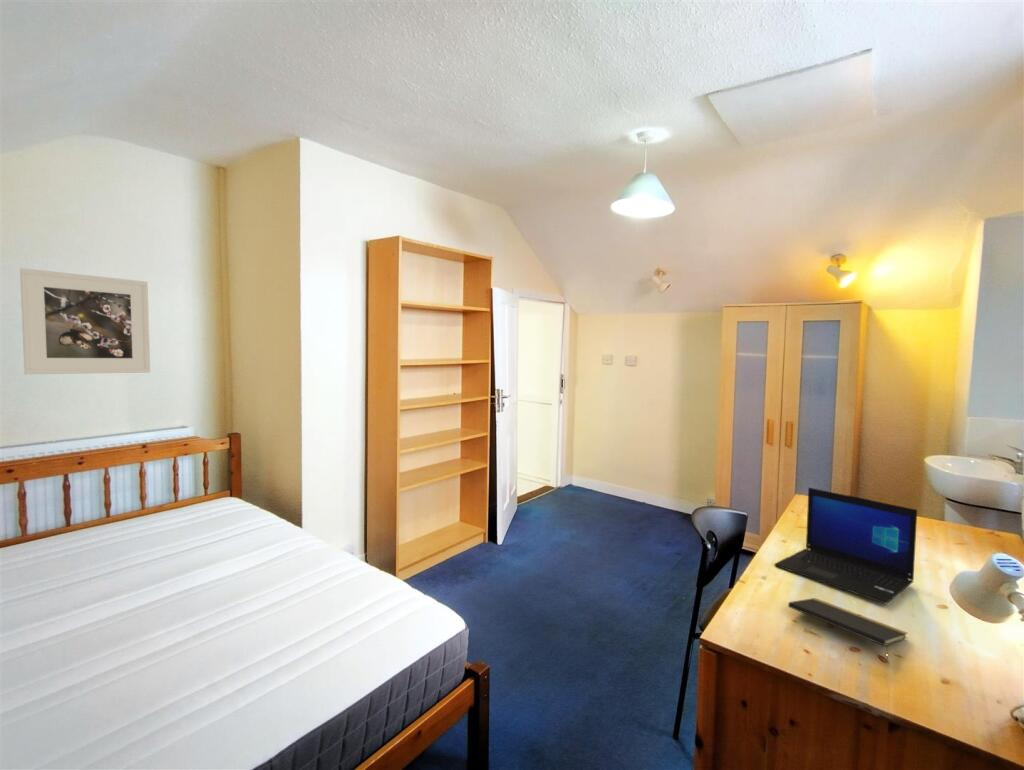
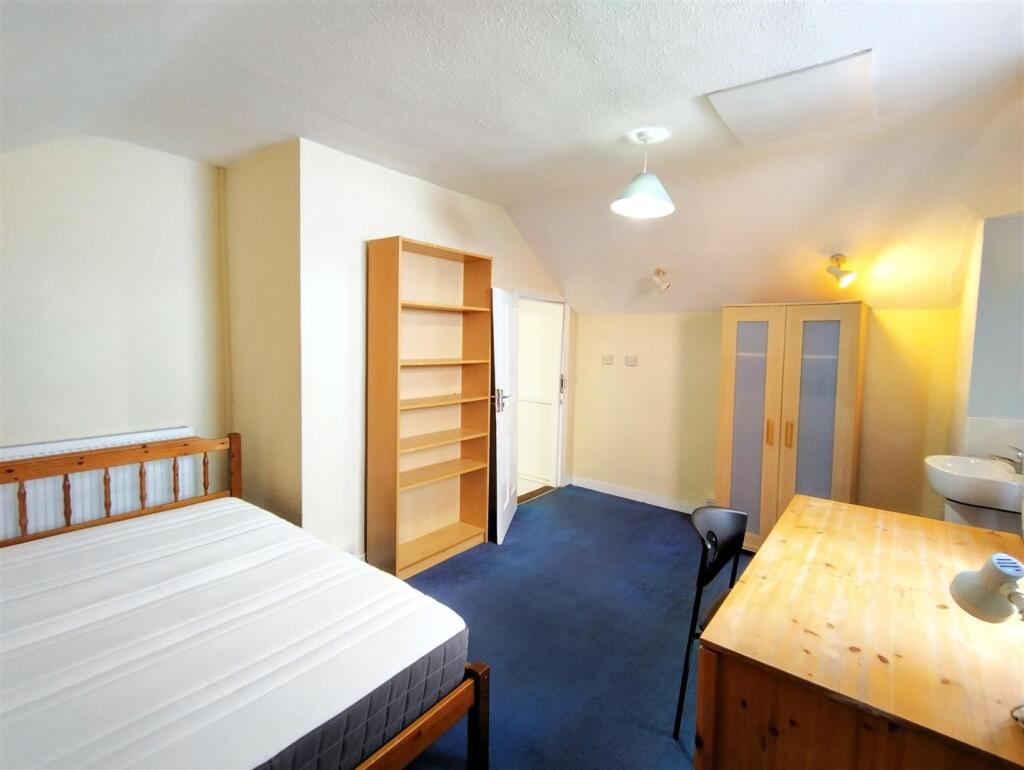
- notepad [787,597,909,661]
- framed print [19,267,151,375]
- laptop [774,487,918,605]
